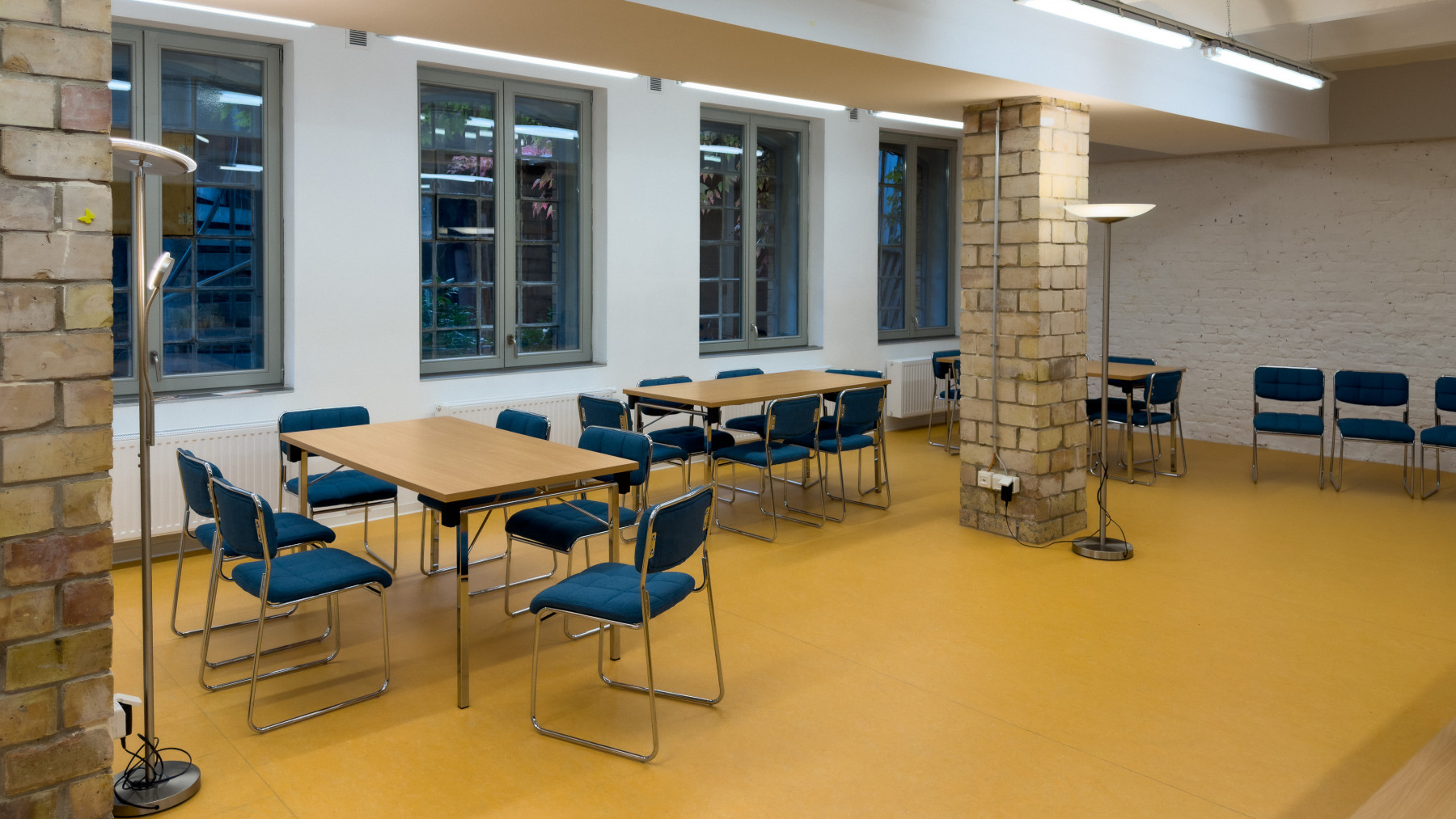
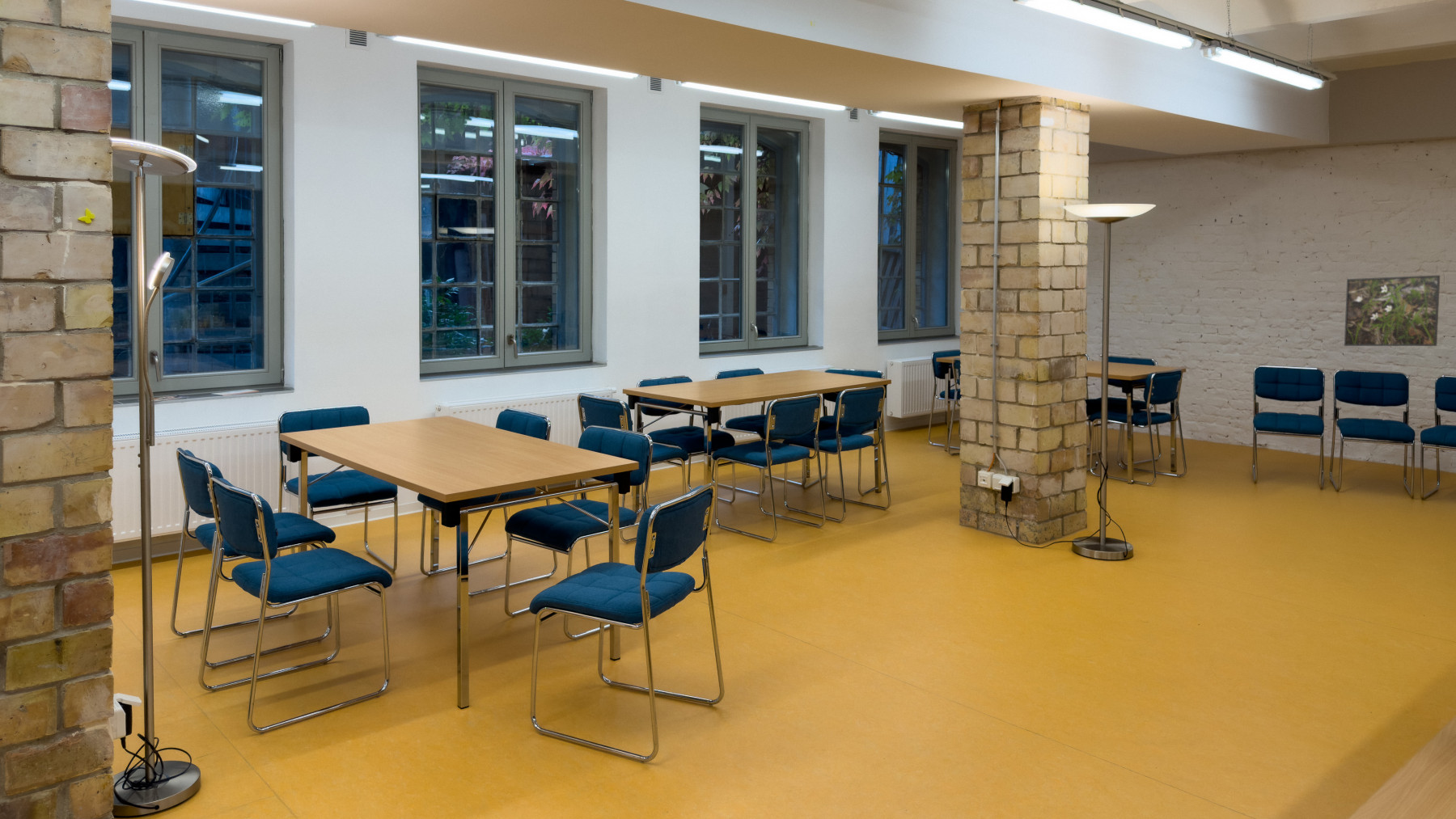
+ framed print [1344,274,1441,347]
